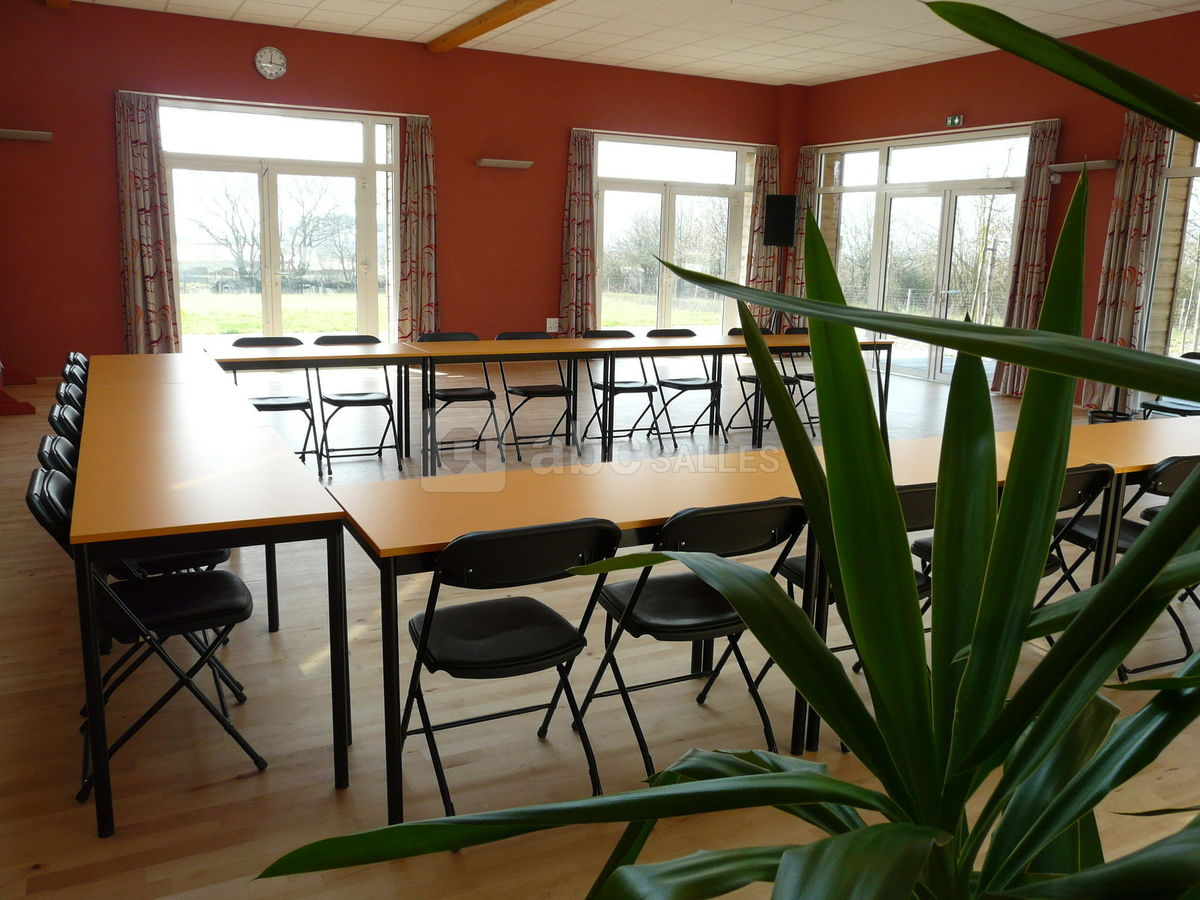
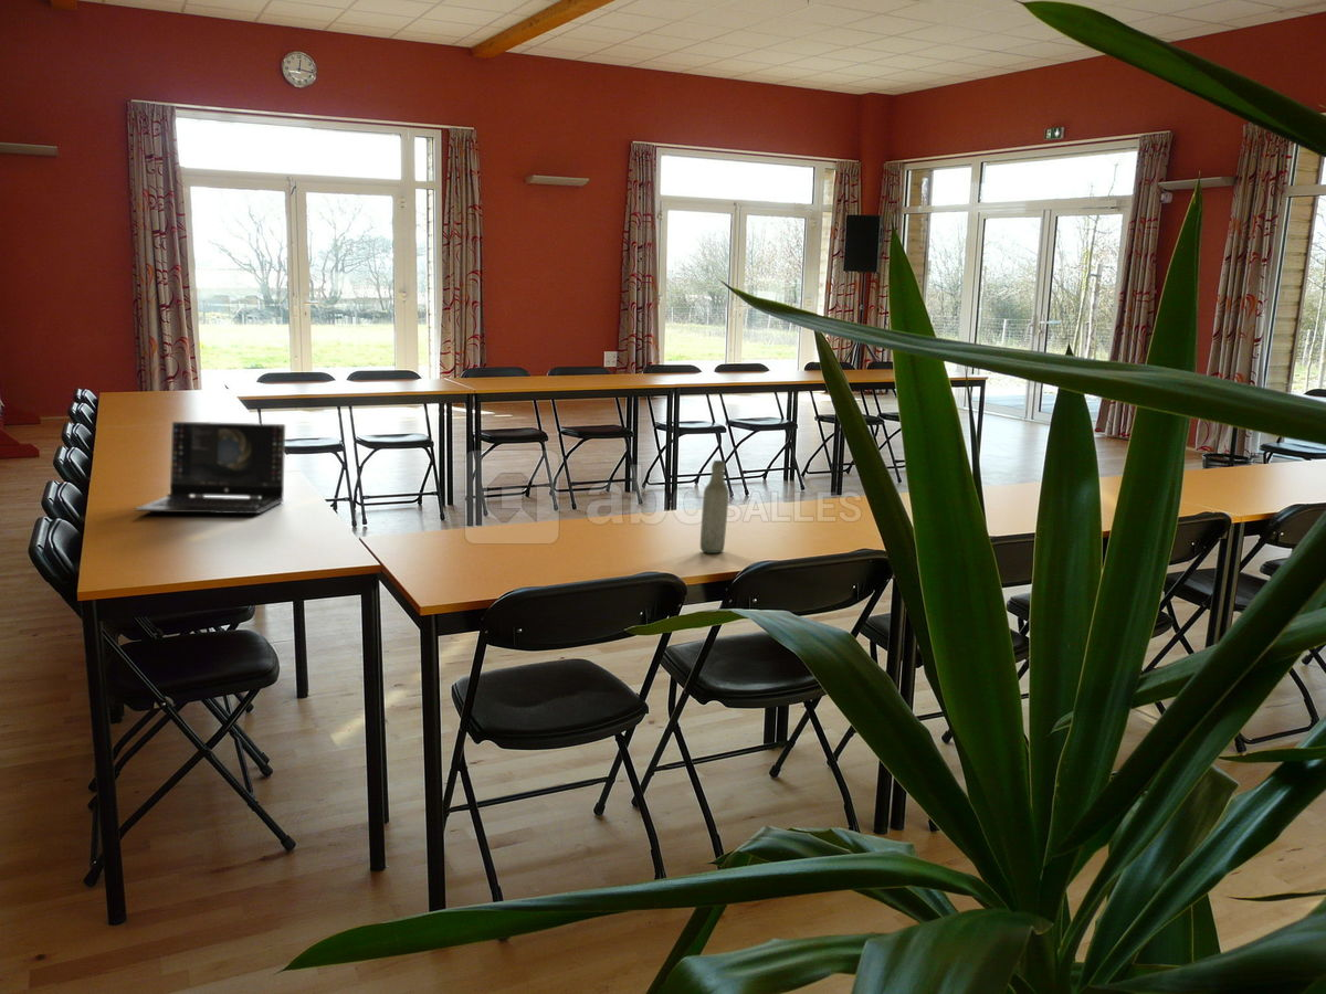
+ laptop [134,421,286,515]
+ bottle [699,459,730,554]
